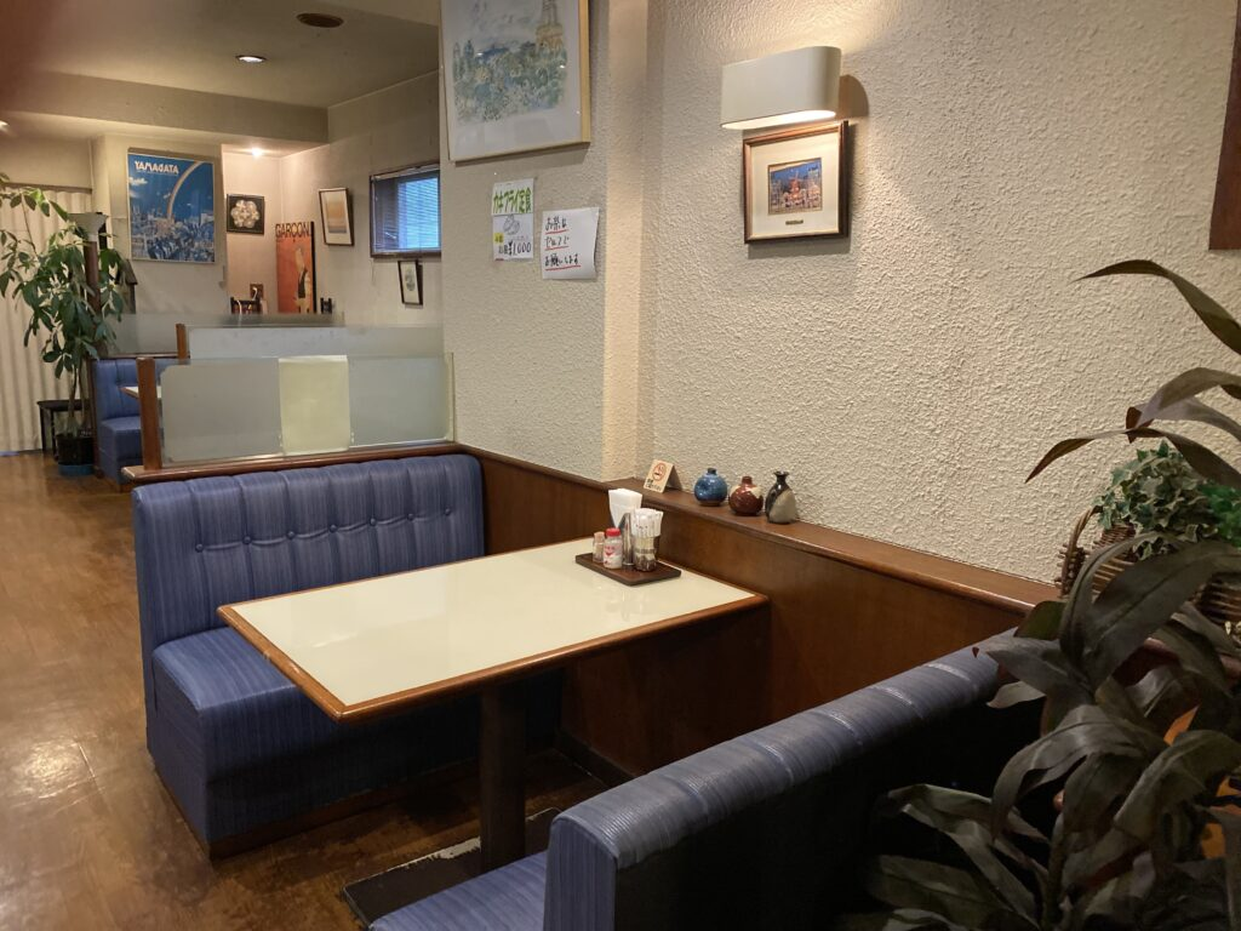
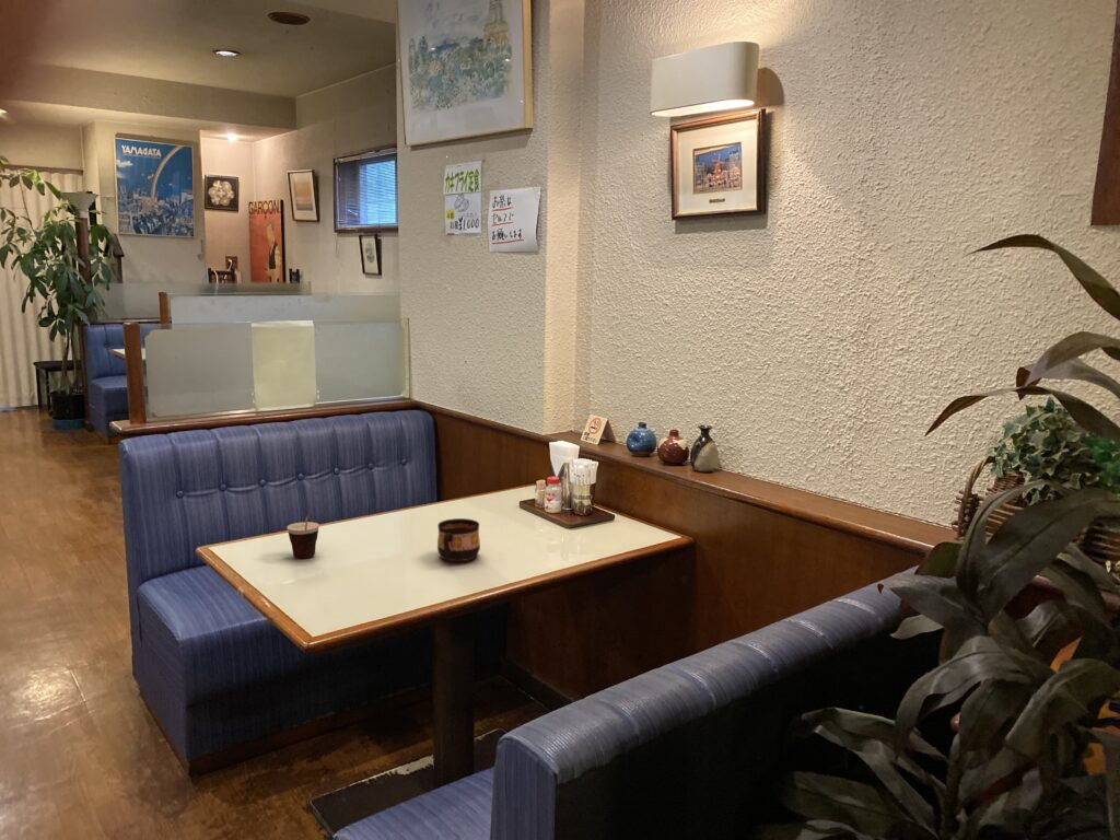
+ cup [287,514,320,559]
+ cup [436,517,481,562]
